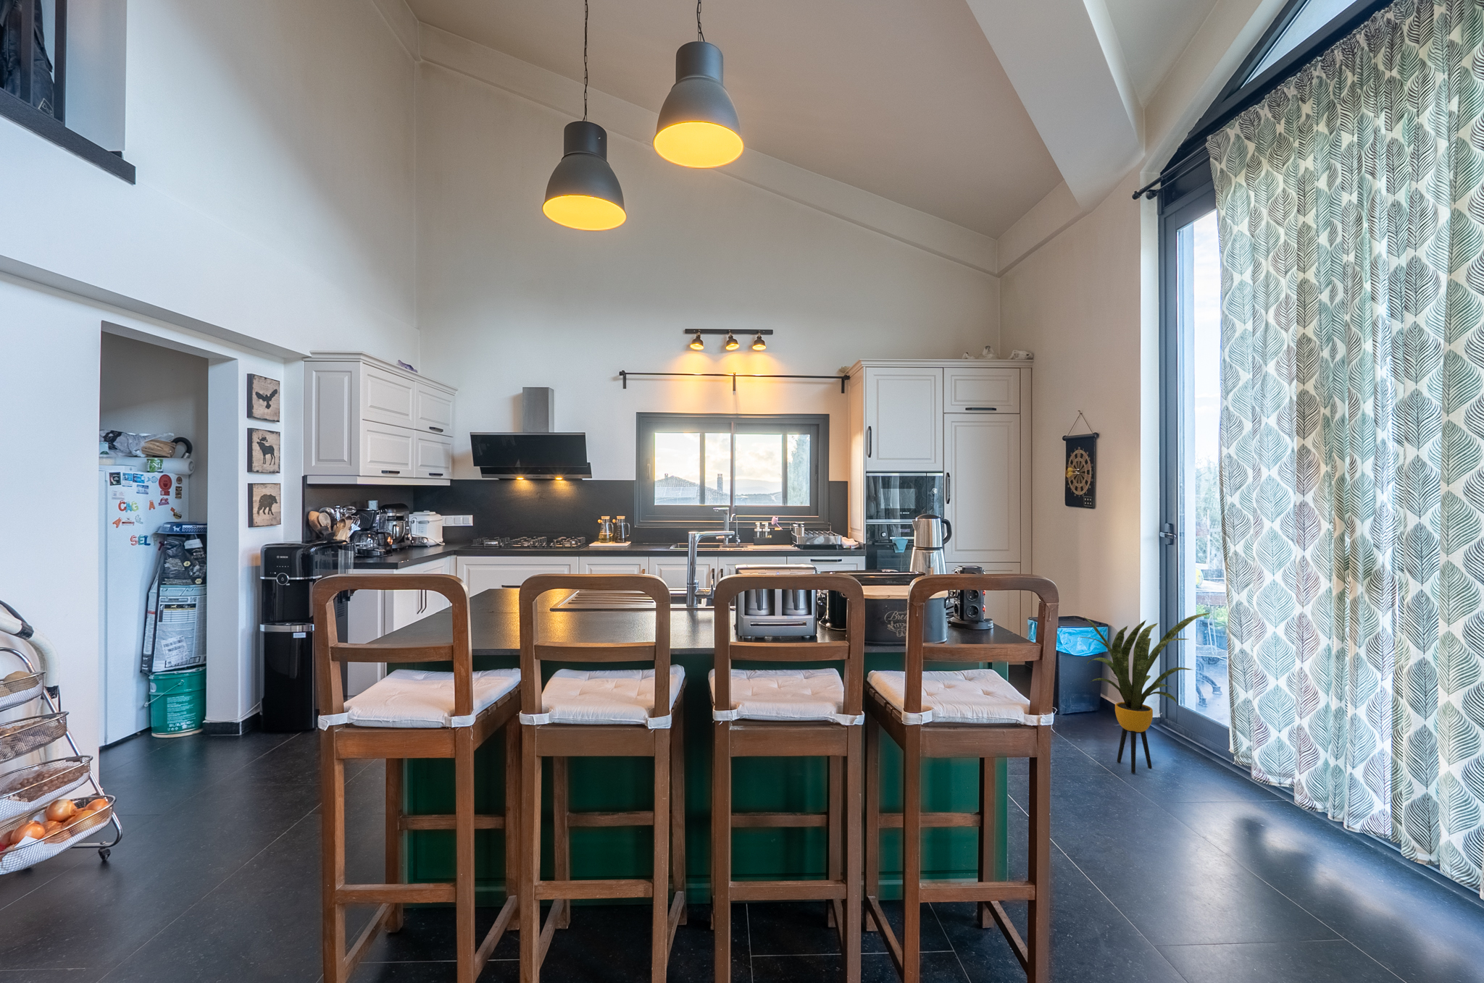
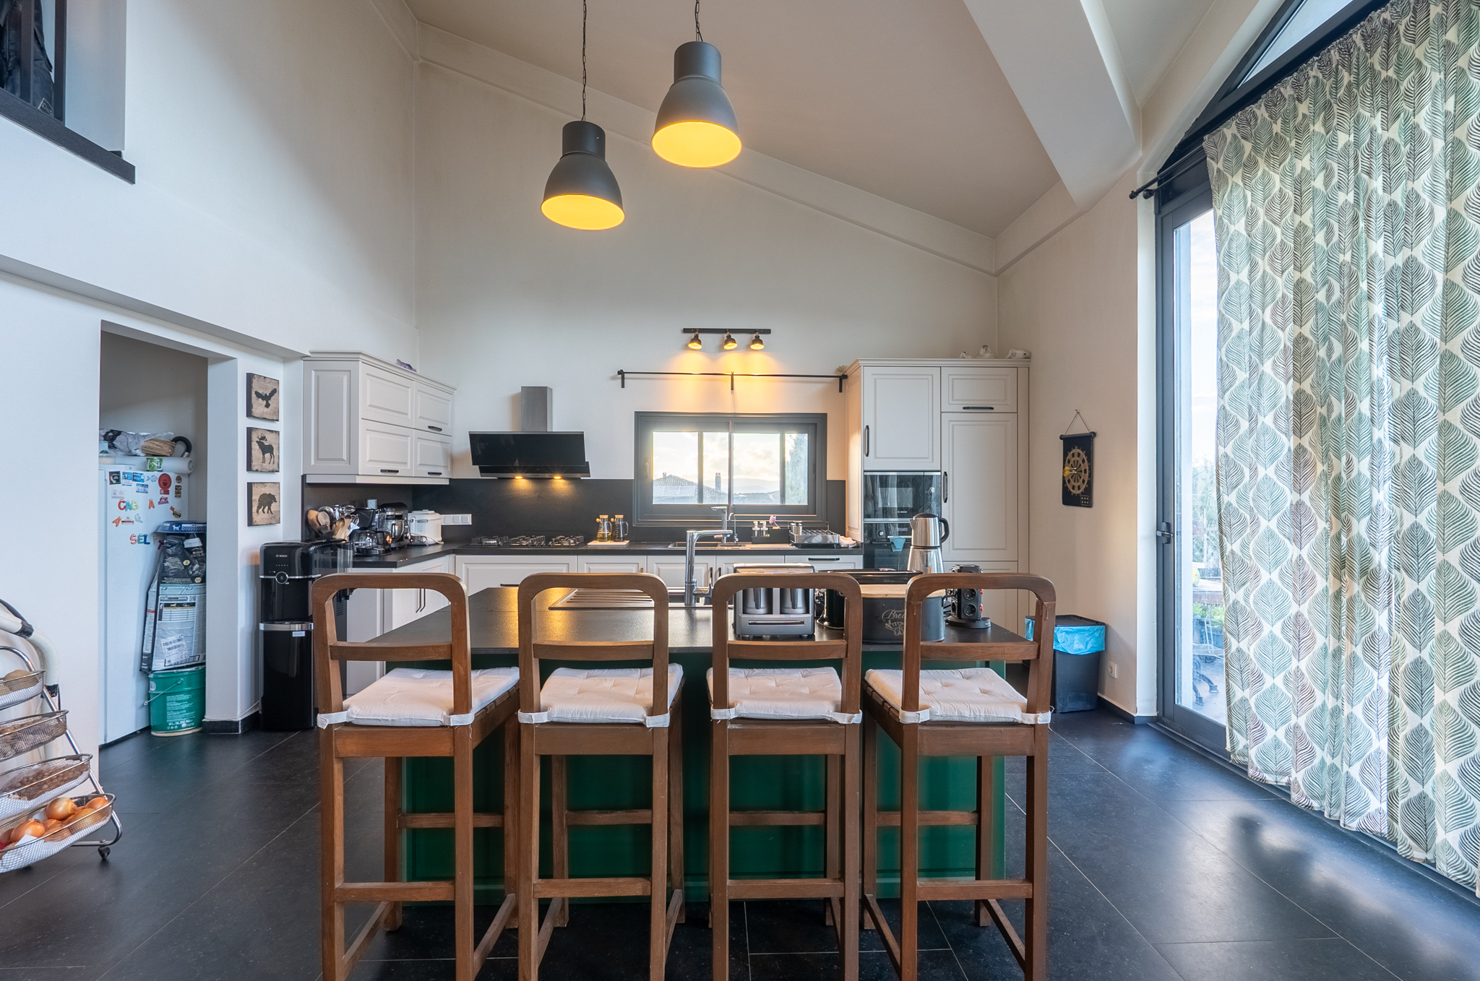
- house plant [1080,612,1213,773]
